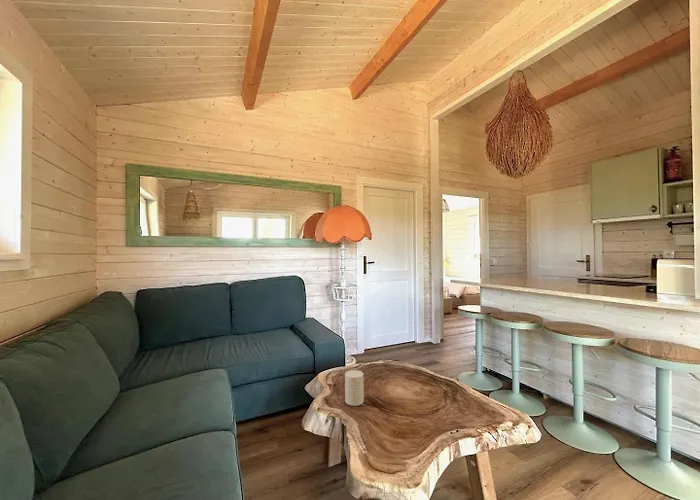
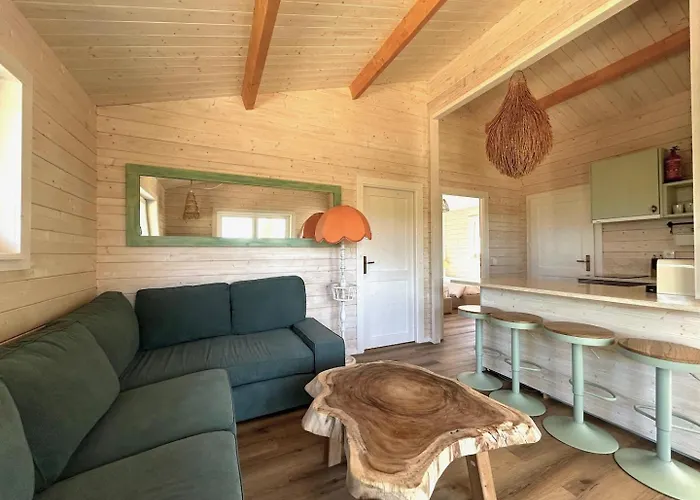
- cup [344,369,365,407]
